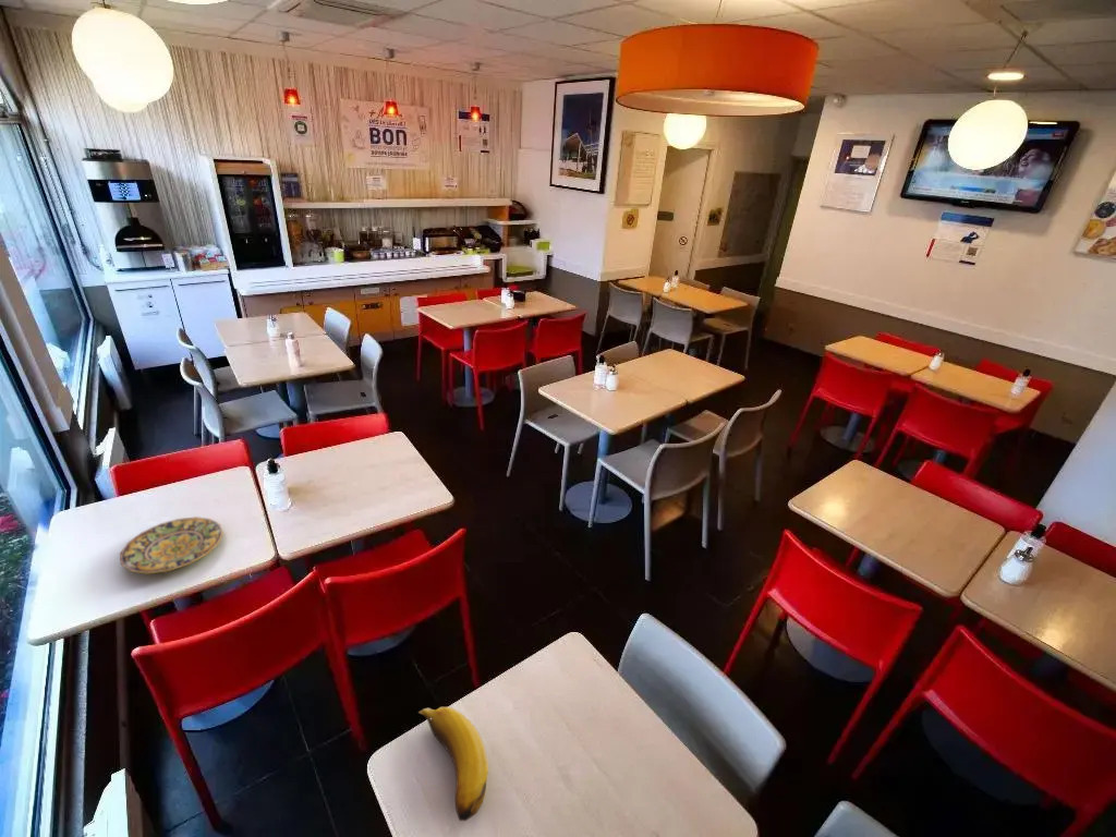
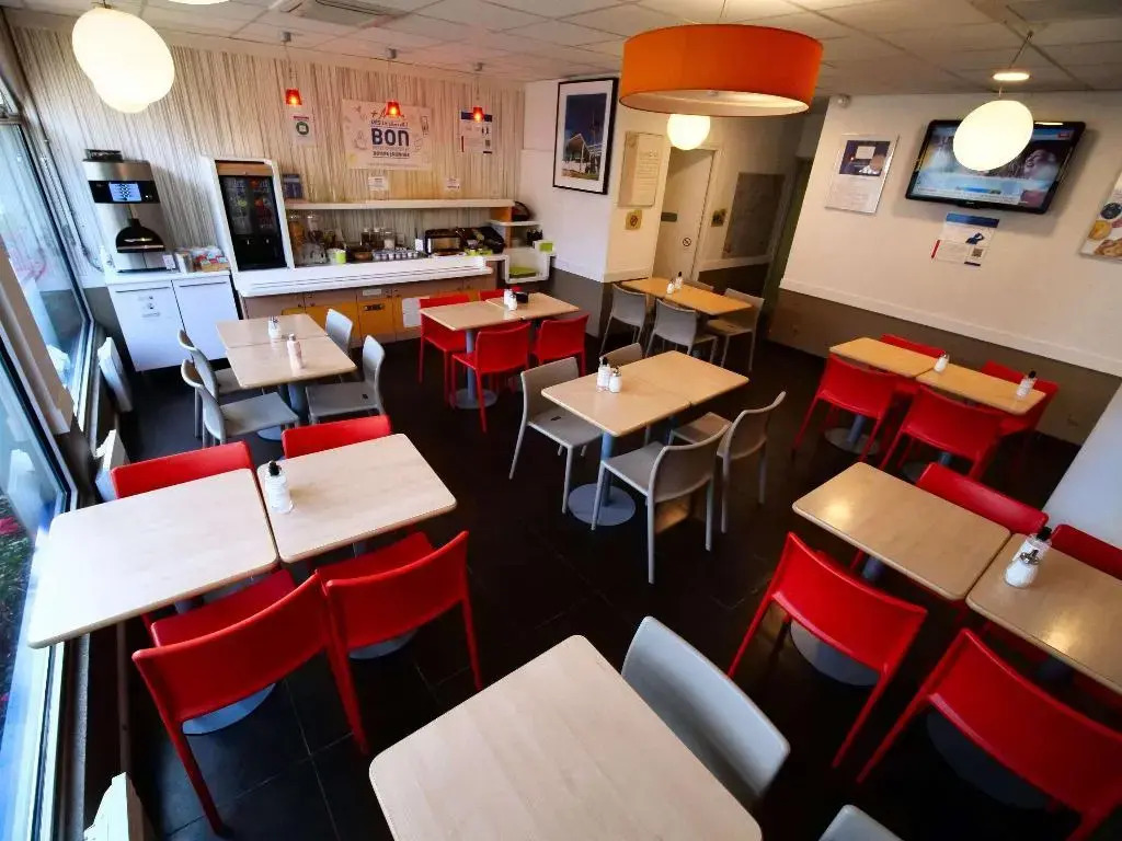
- banana [417,706,489,822]
- plate [119,515,225,575]
